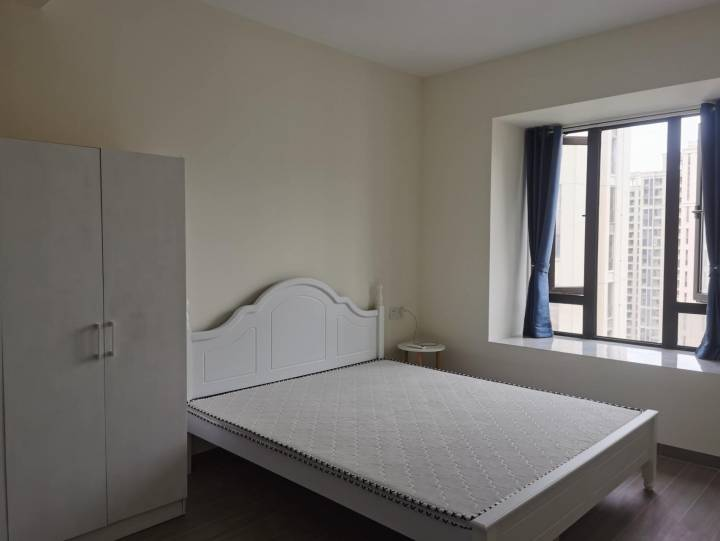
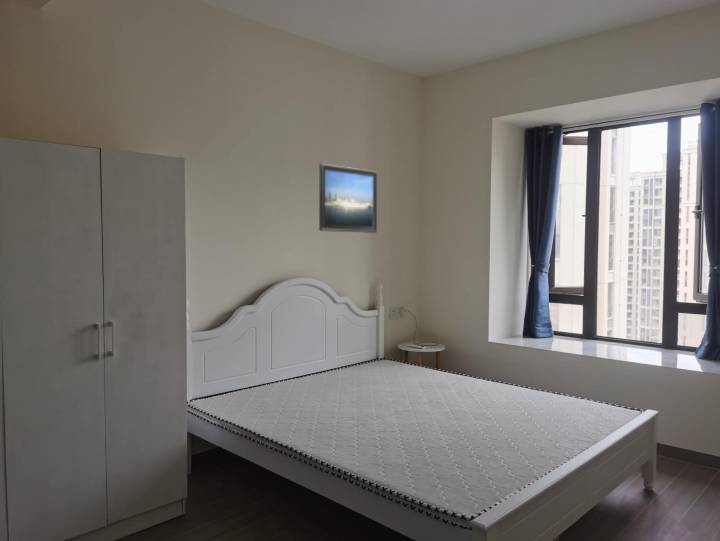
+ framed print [318,163,378,234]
